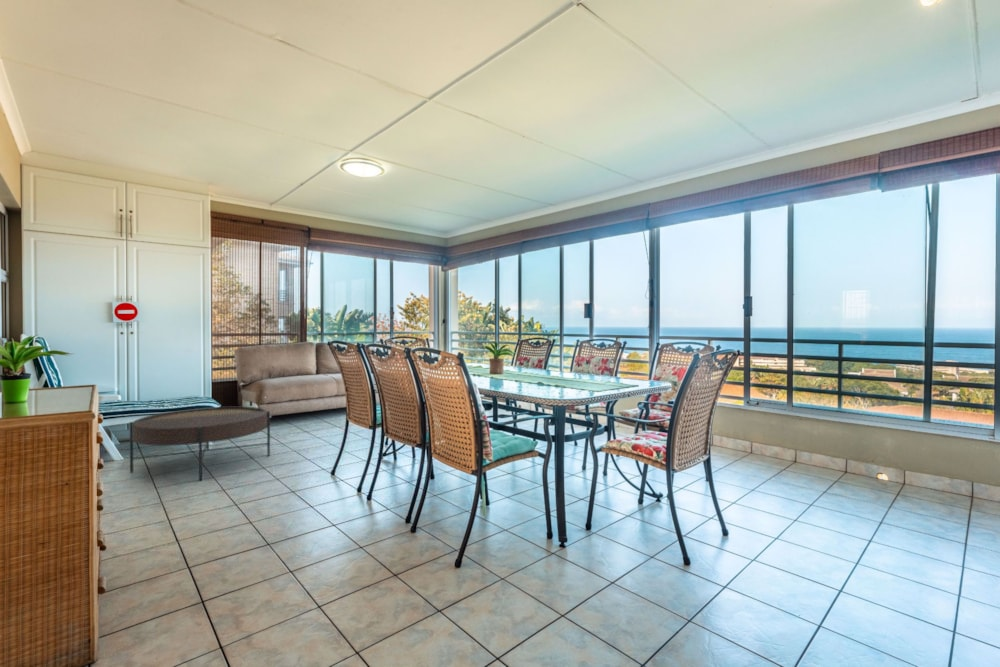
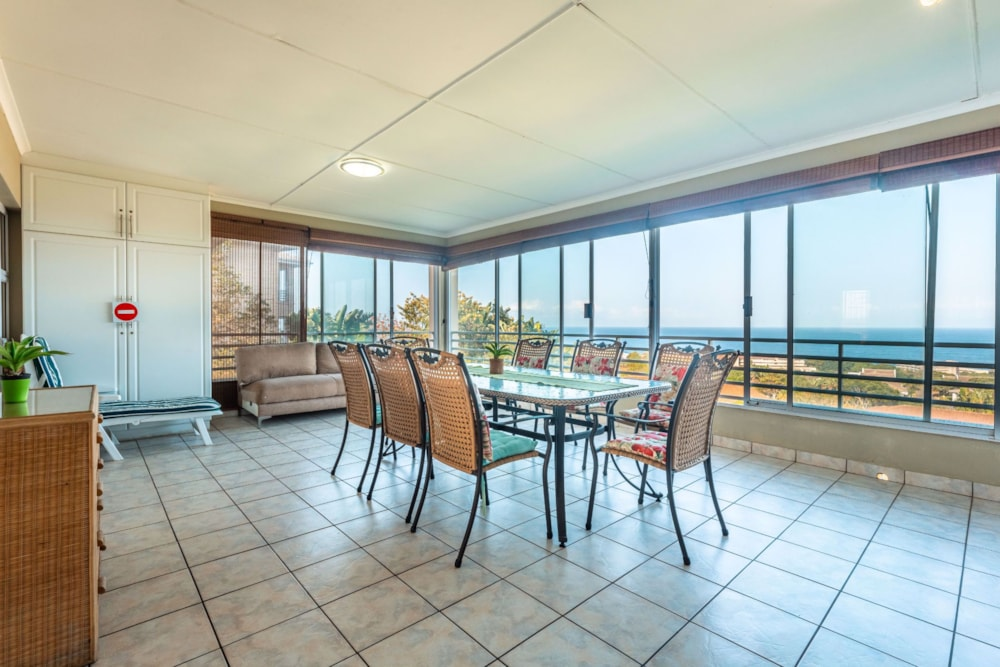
- coffee table [129,406,271,482]
